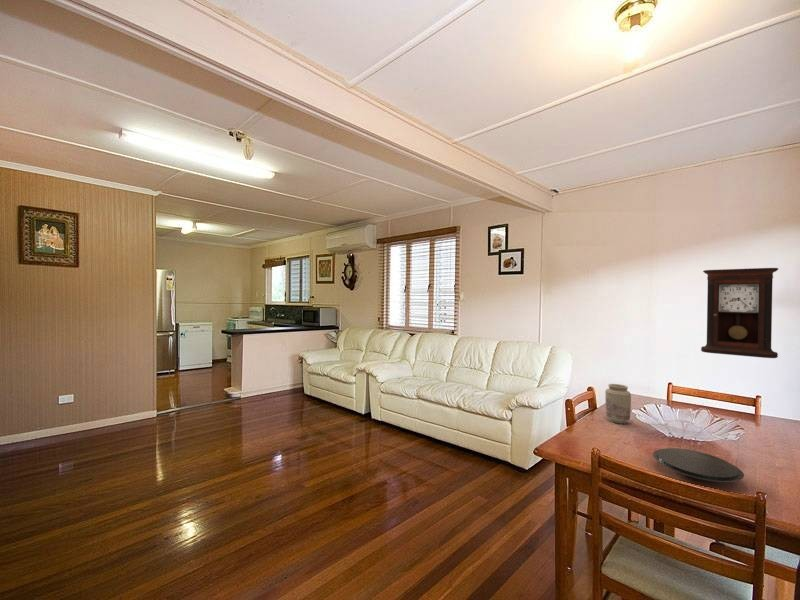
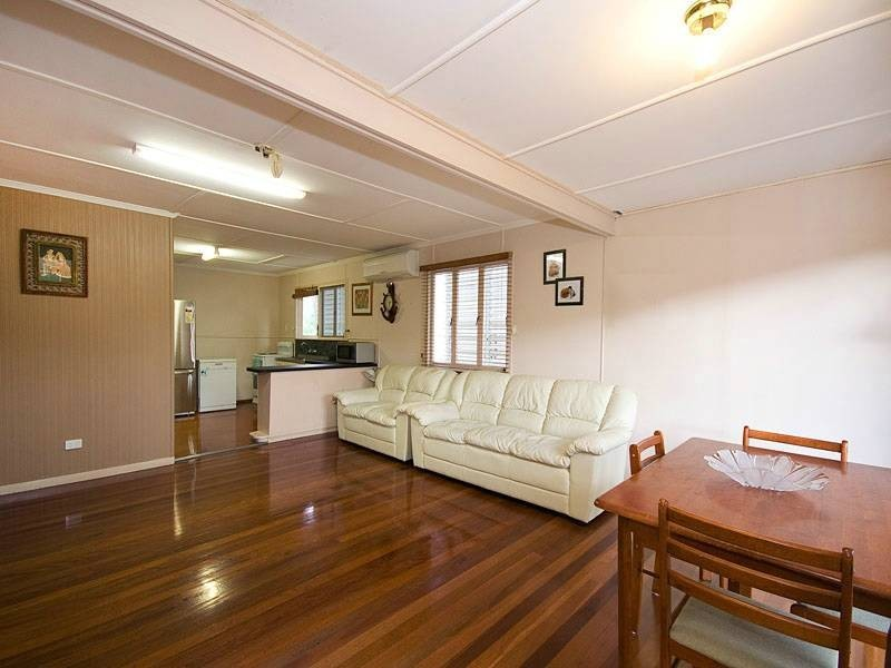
- vase [604,383,632,424]
- pendulum clock [700,267,779,359]
- plate [652,447,745,483]
